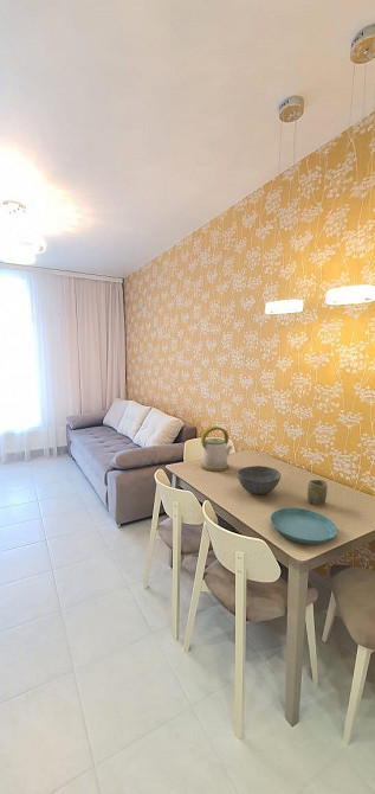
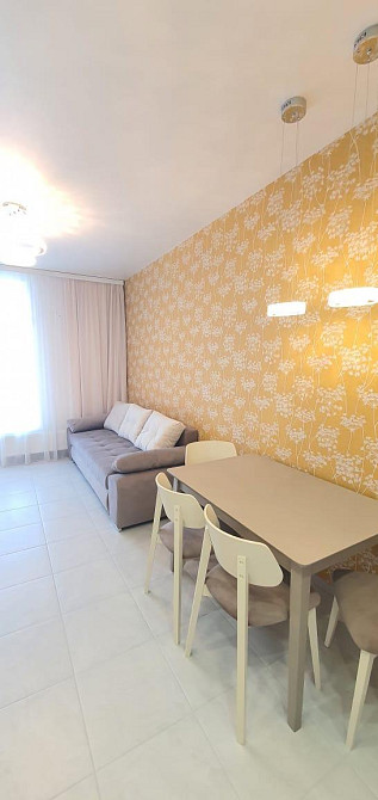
- bowl [237,465,282,495]
- cup [306,479,328,506]
- saucer [270,507,338,545]
- kettle [200,425,233,473]
